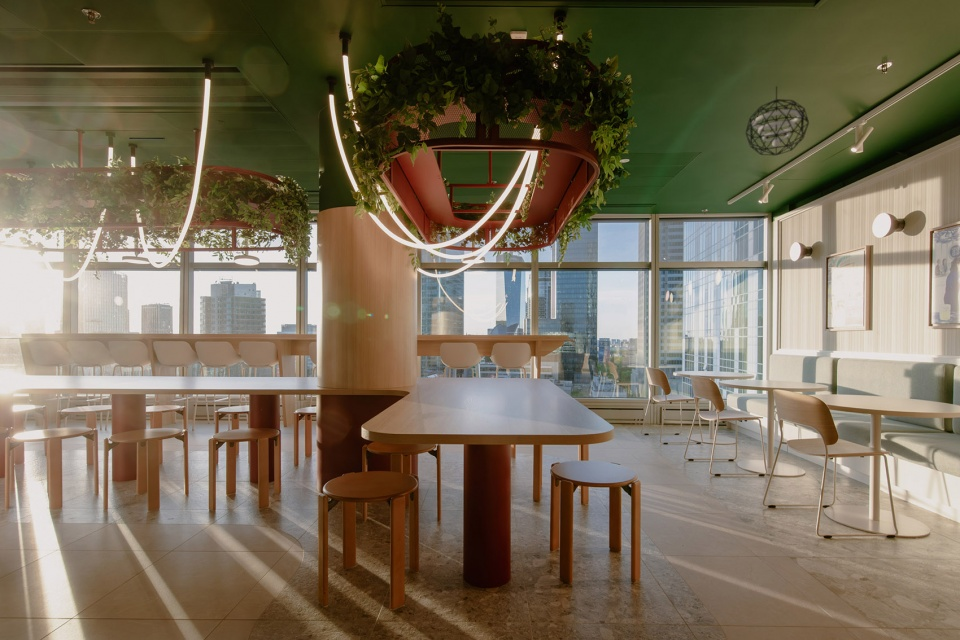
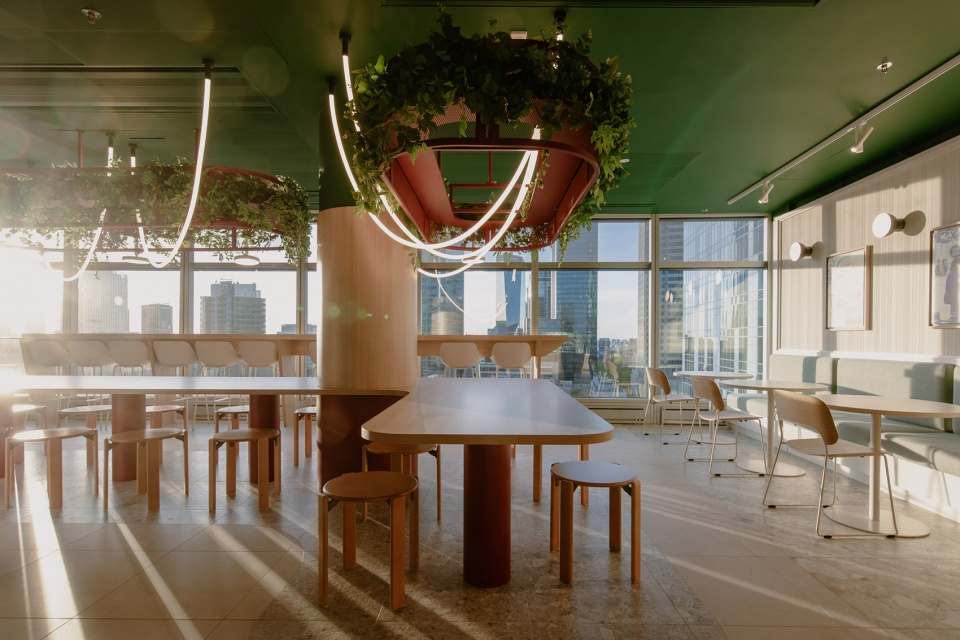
- pendant light [744,85,810,156]
